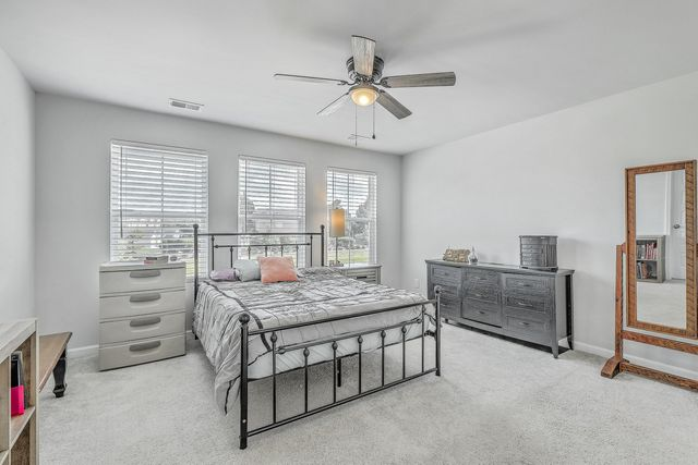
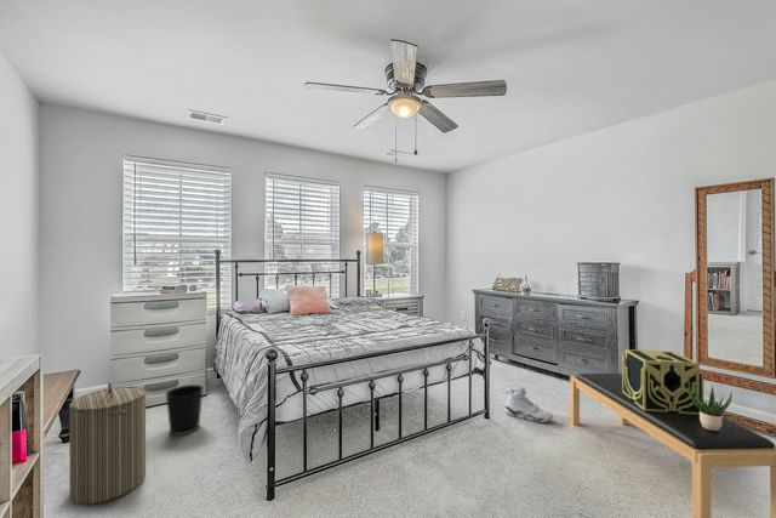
+ potted plant [689,380,734,431]
+ wastebasket [164,383,205,437]
+ bench [569,372,776,518]
+ laundry hamper [68,381,147,506]
+ decorative box [621,348,704,415]
+ sneaker [503,387,554,423]
